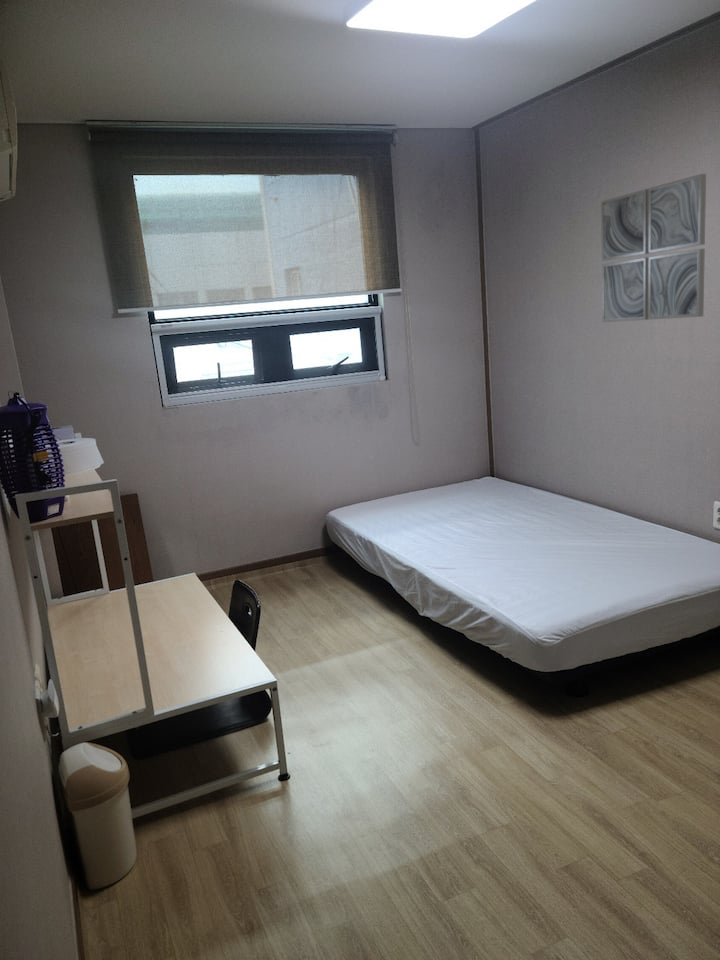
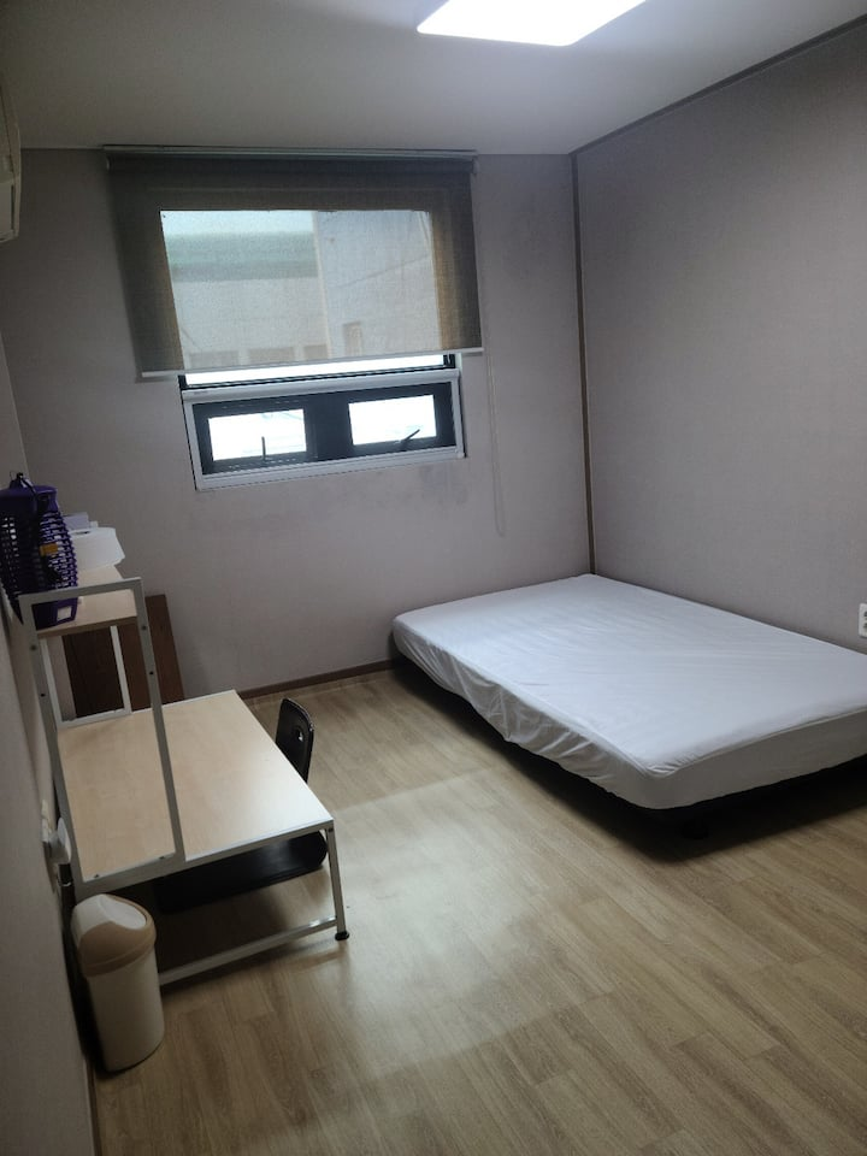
- wall art [600,173,707,323]
